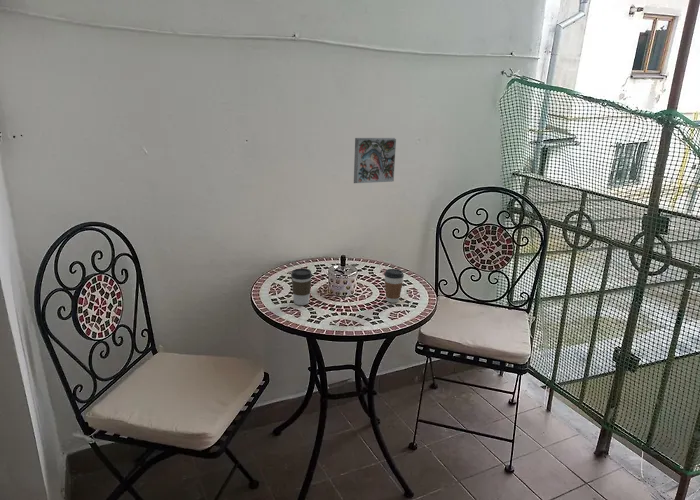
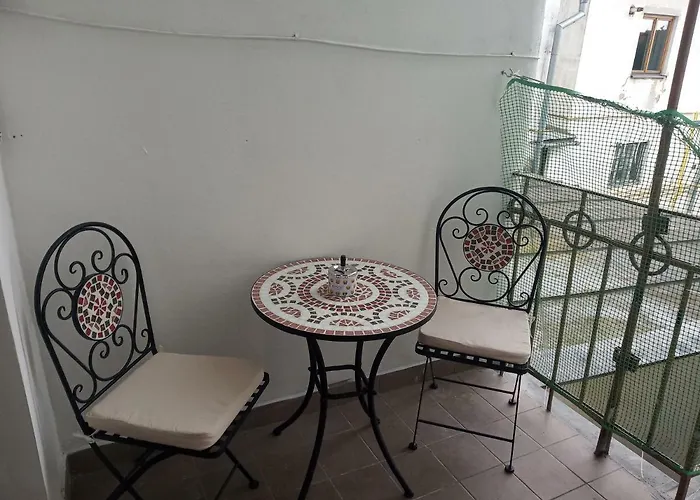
- coffee cup [290,268,313,306]
- coffee cup [384,268,405,304]
- decorative tile [353,137,397,184]
